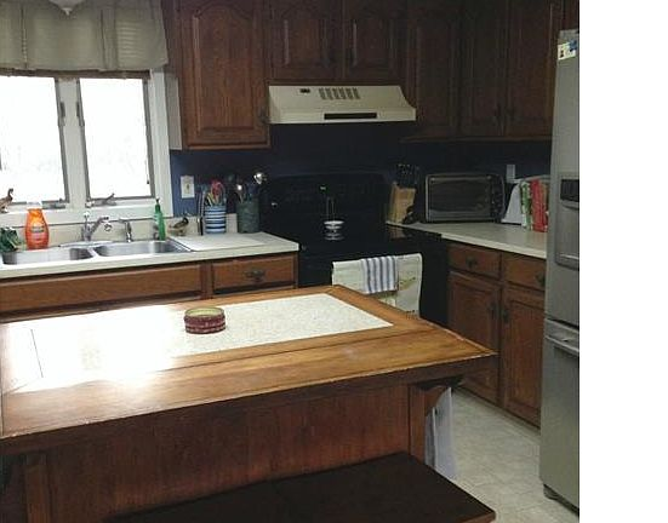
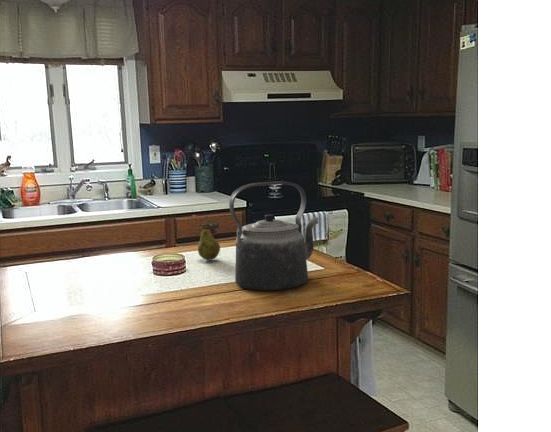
+ fruit [197,224,221,261]
+ kettle [228,180,319,291]
